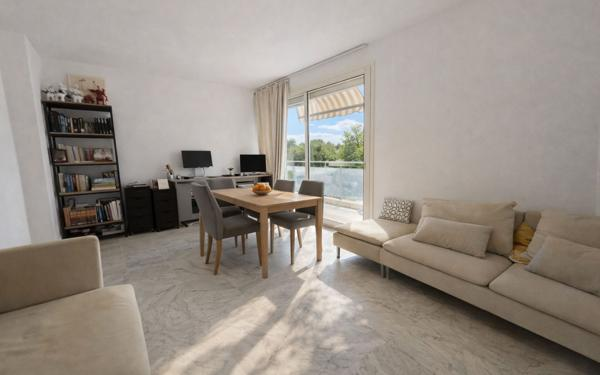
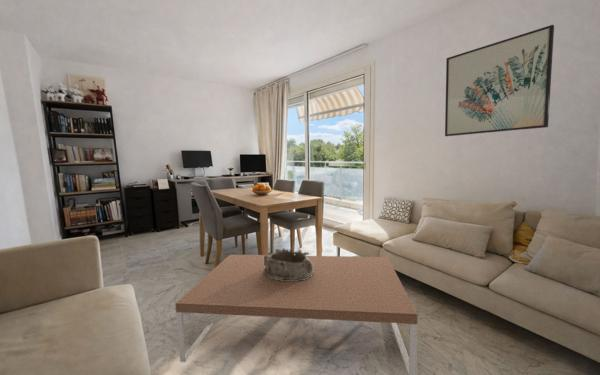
+ wall art [444,24,555,137]
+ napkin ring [263,247,314,281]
+ coffee table [174,254,418,375]
